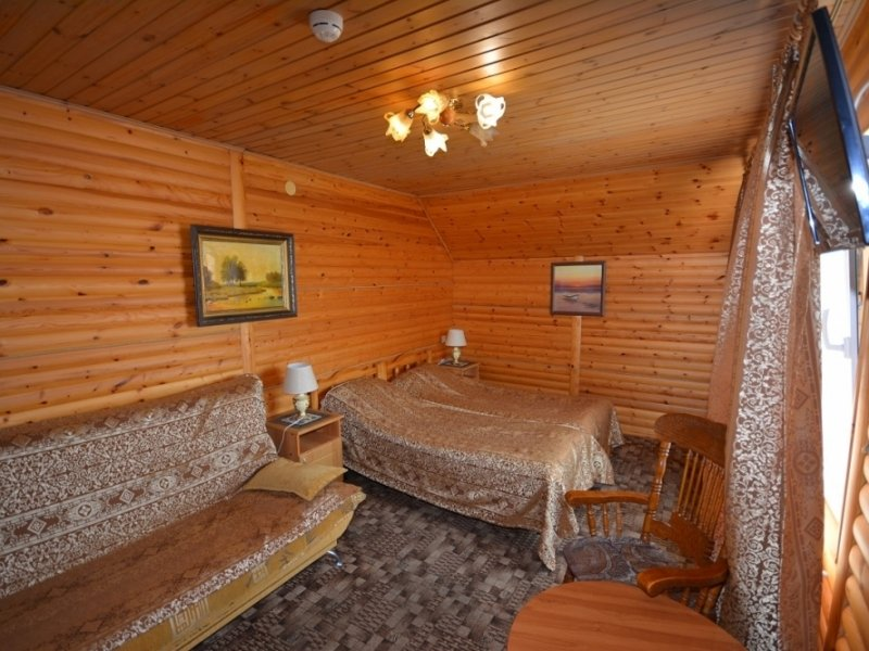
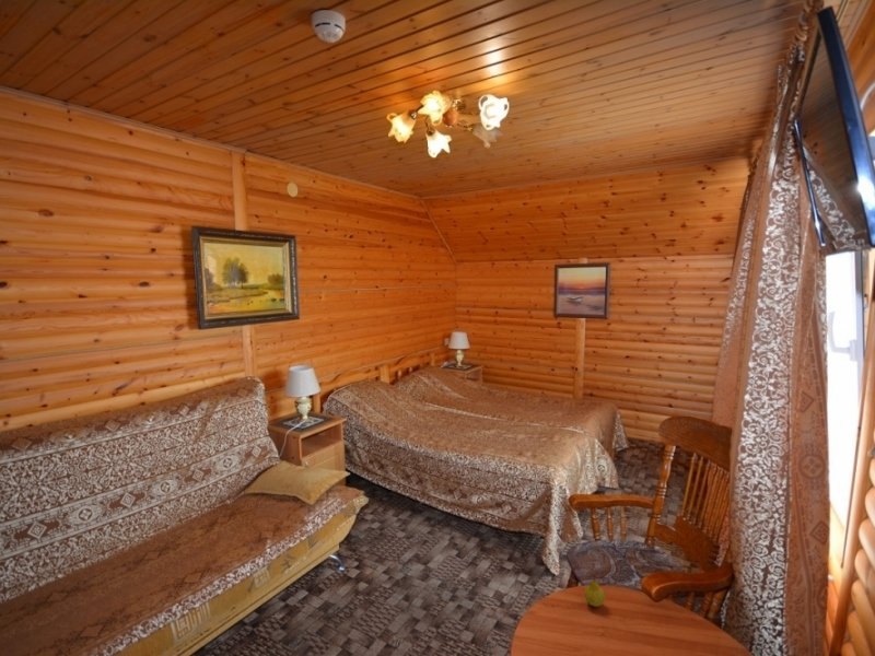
+ fruit [584,571,606,608]
